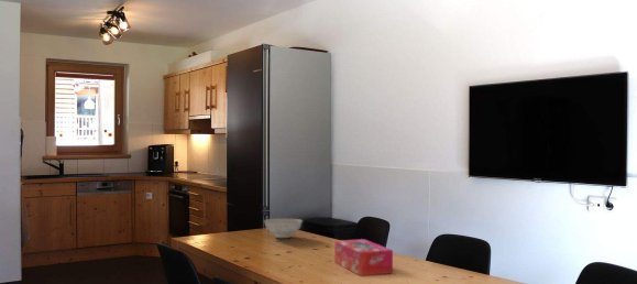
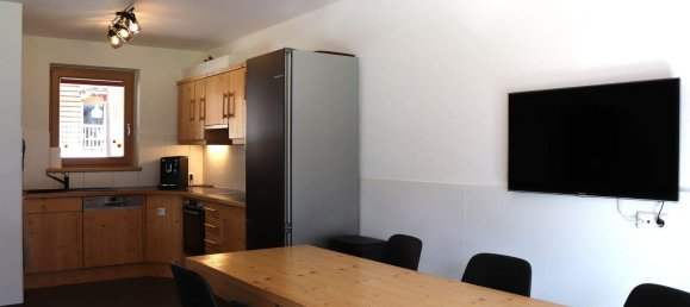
- tissue box [333,238,394,277]
- decorative bowl [263,218,304,239]
